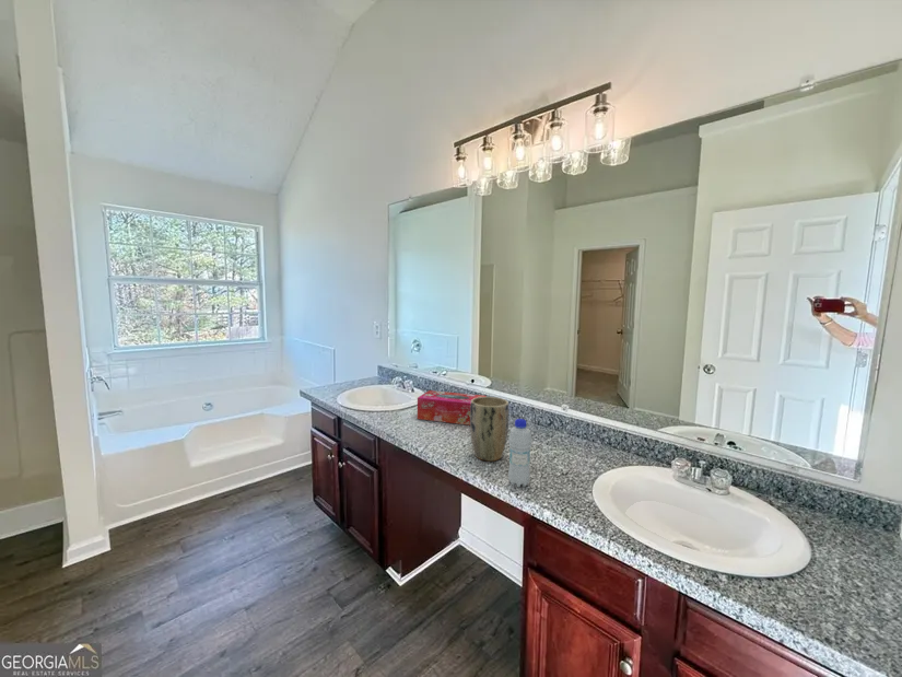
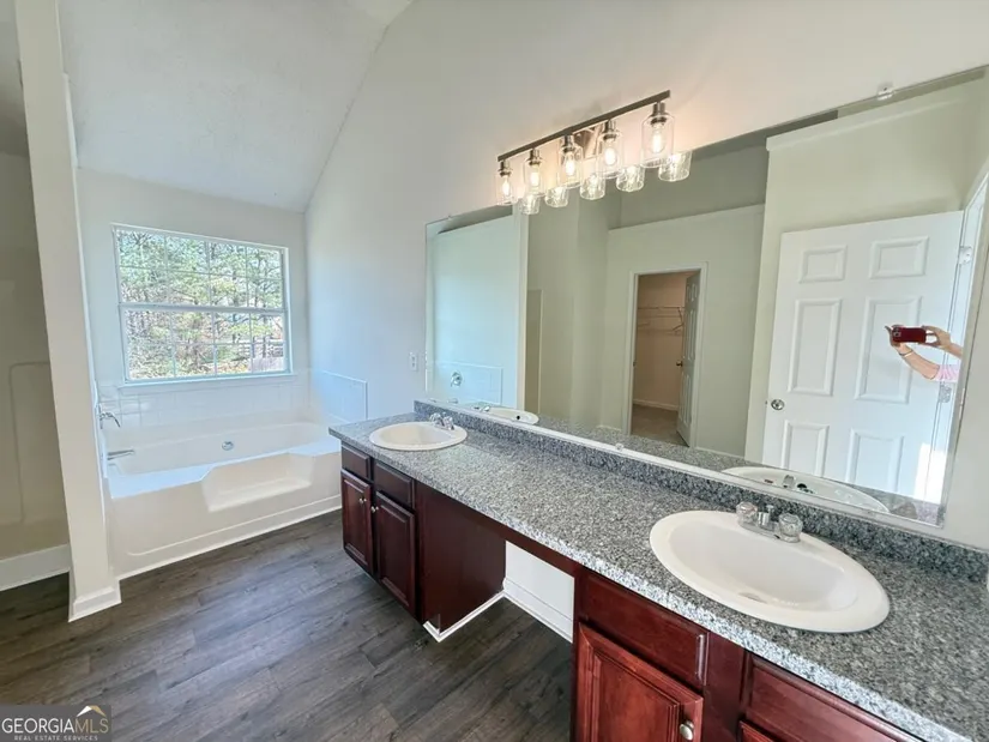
- bottle [507,418,532,488]
- plant pot [469,396,509,463]
- tissue box [417,389,488,427]
